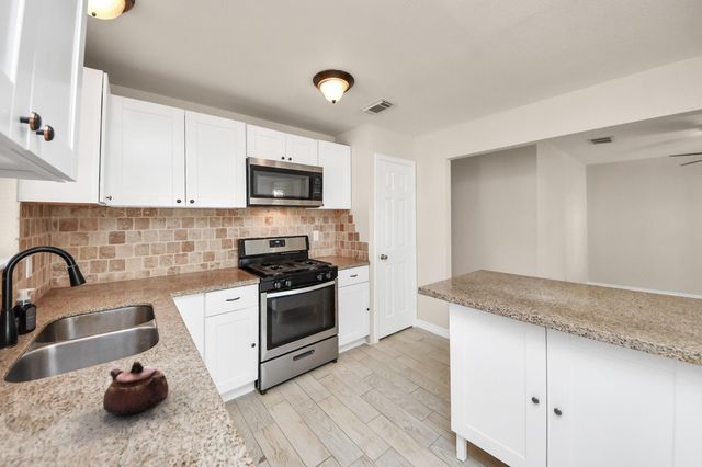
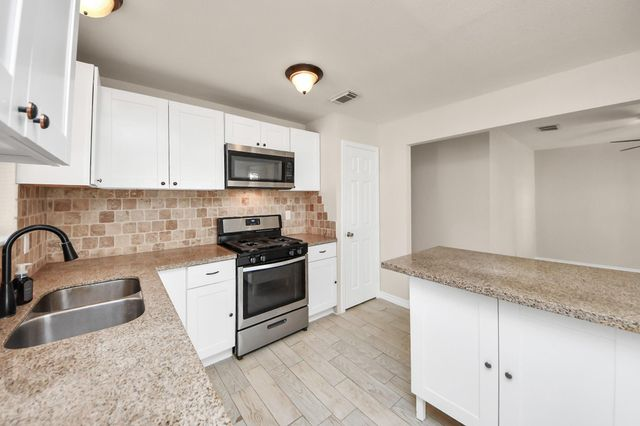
- teapot [102,361,170,417]
